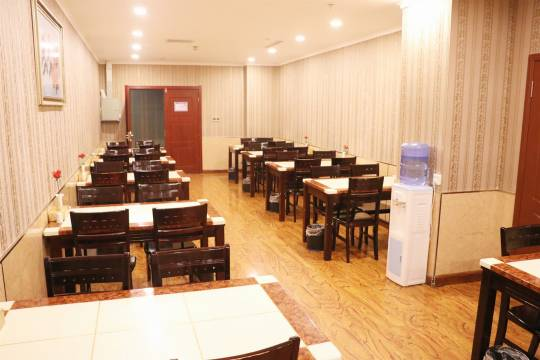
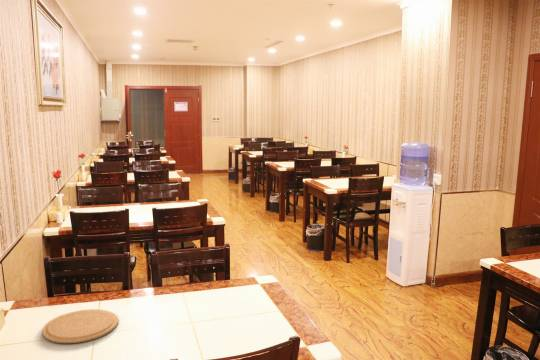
+ plate [41,308,119,344]
